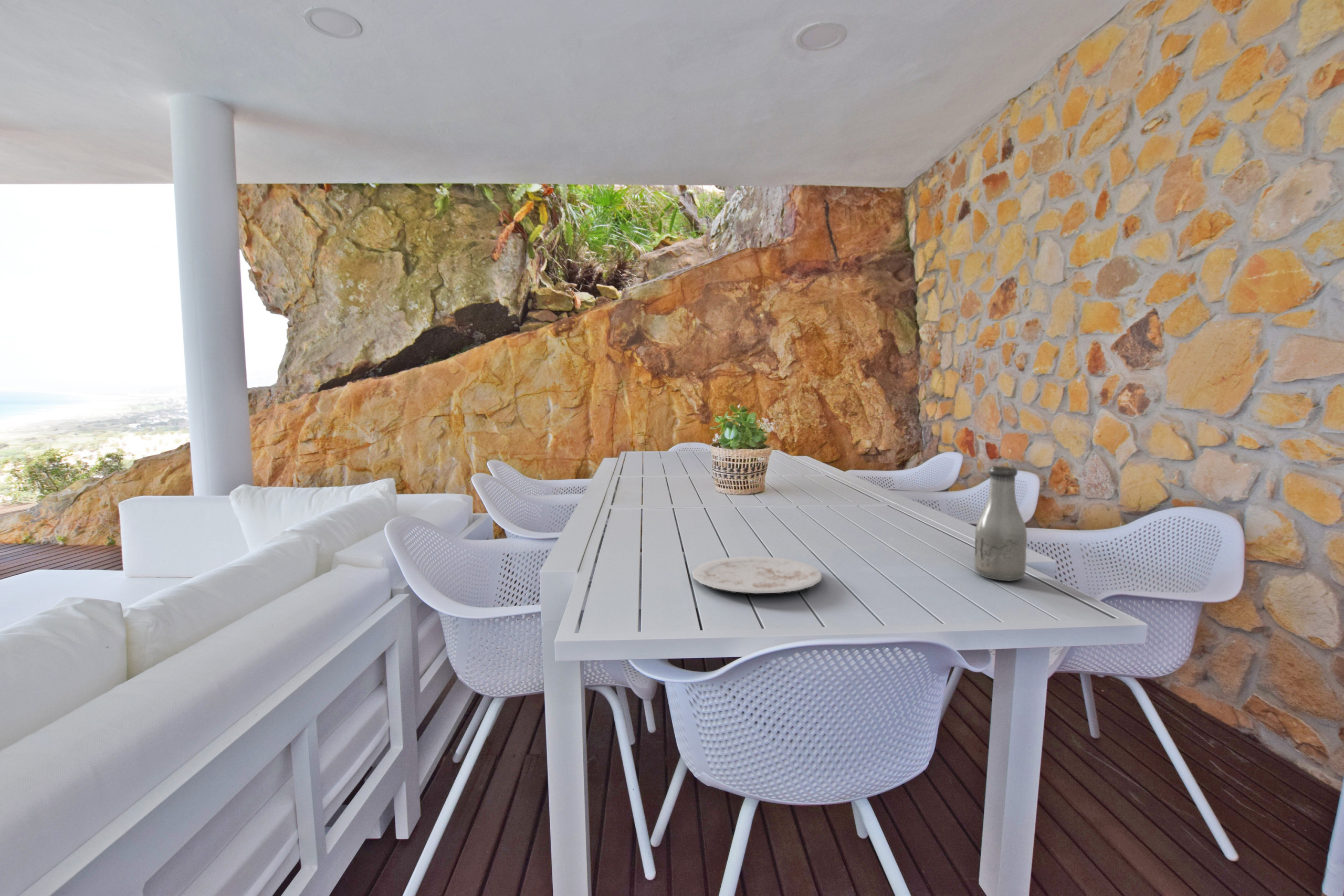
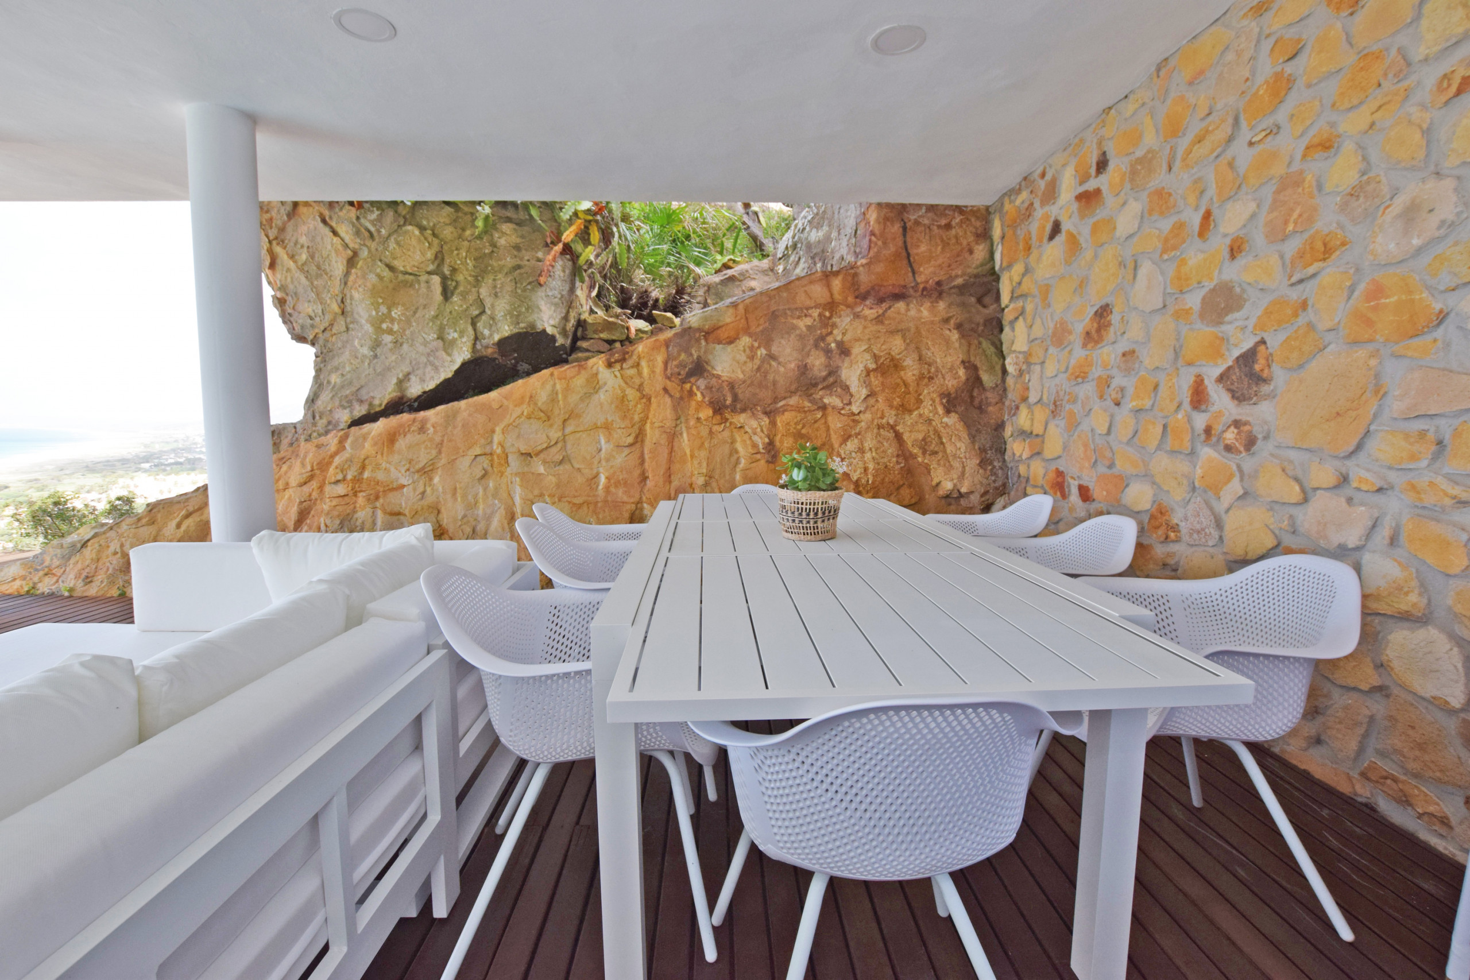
- bottle [974,466,1027,582]
- plate [692,556,823,594]
